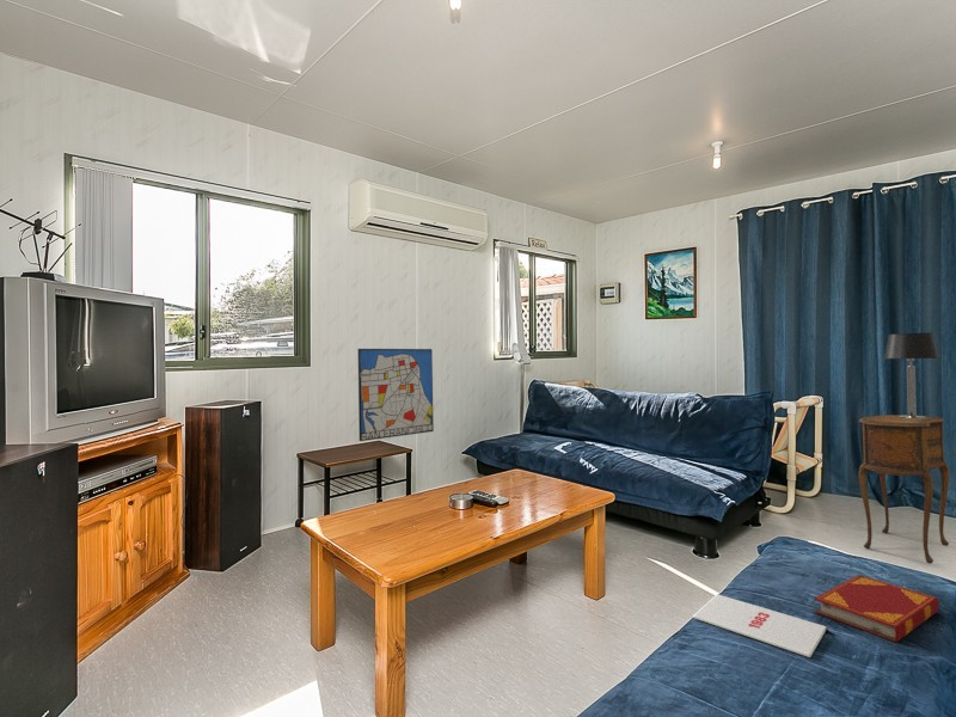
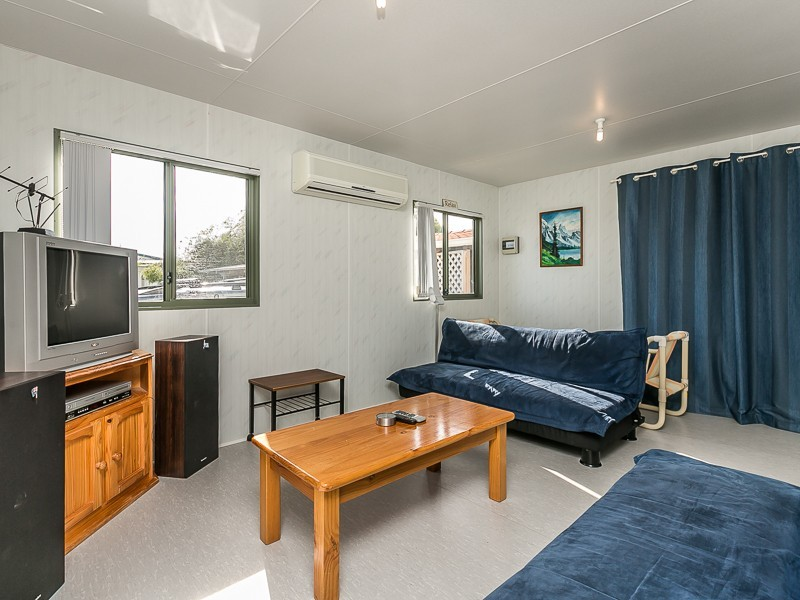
- magazine [692,593,828,658]
- side table [858,413,950,564]
- table lamp [883,332,939,418]
- wall art [356,348,435,442]
- hardback book [814,574,940,643]
